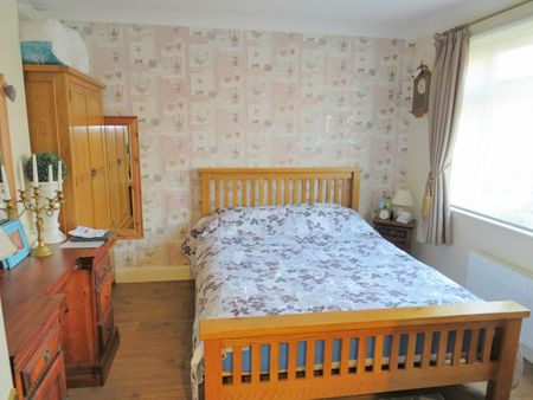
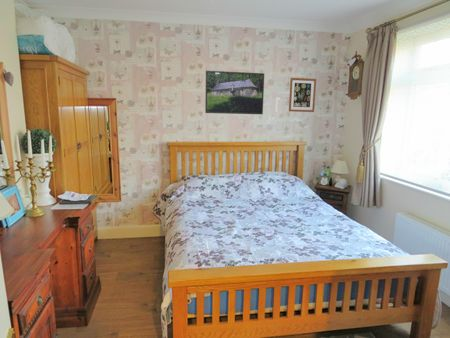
+ wall art [288,77,317,113]
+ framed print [204,70,265,115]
